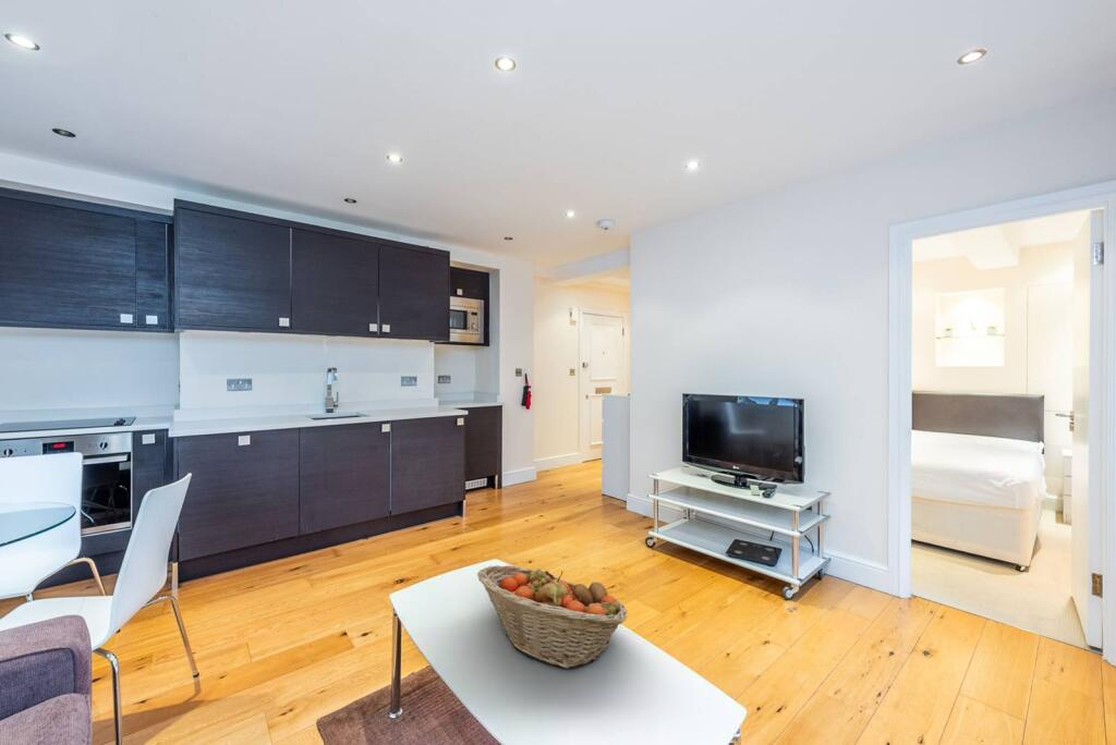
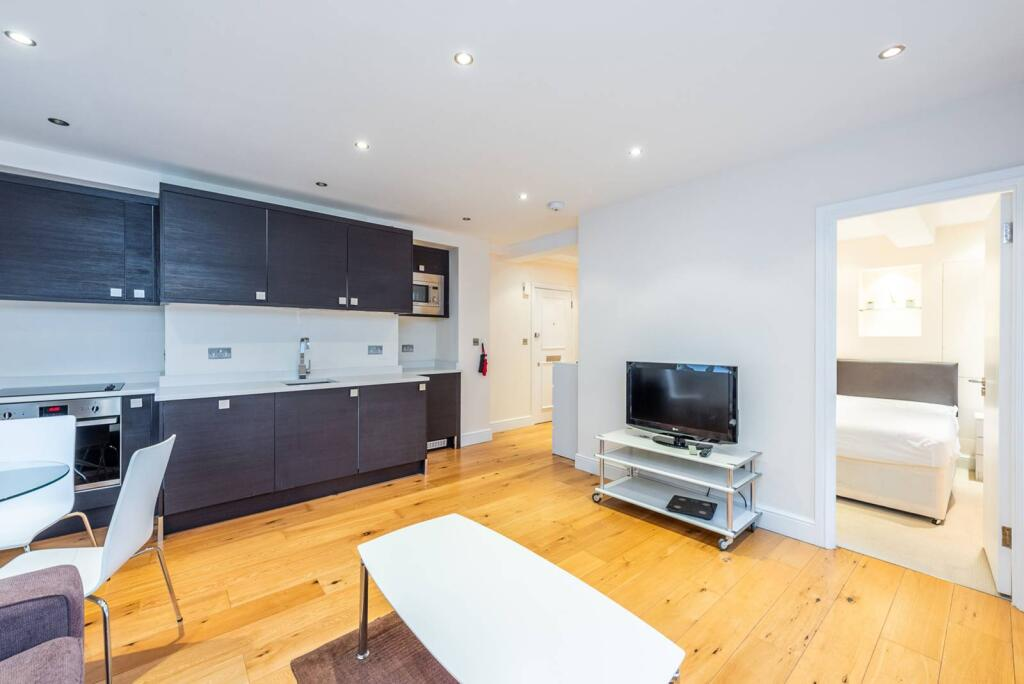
- fruit basket [476,564,628,670]
